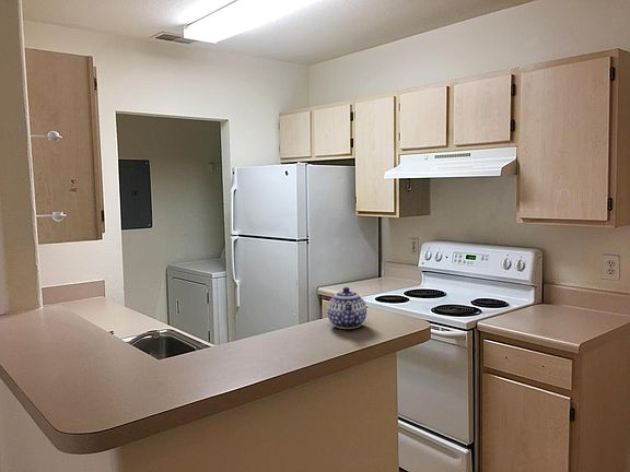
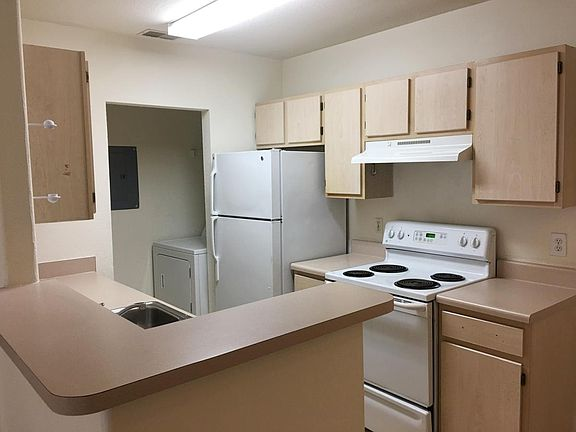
- teapot [326,286,368,330]
